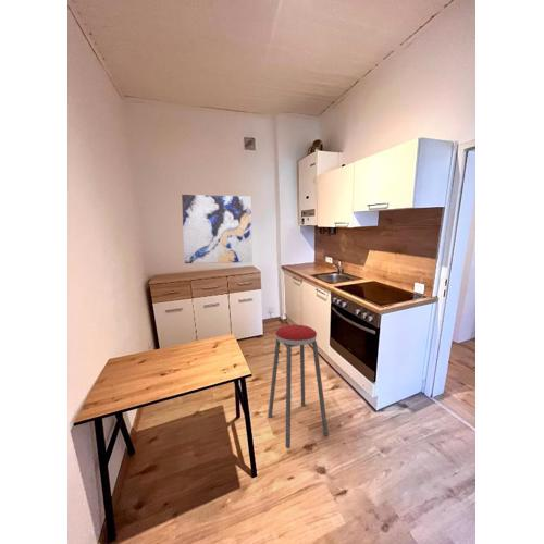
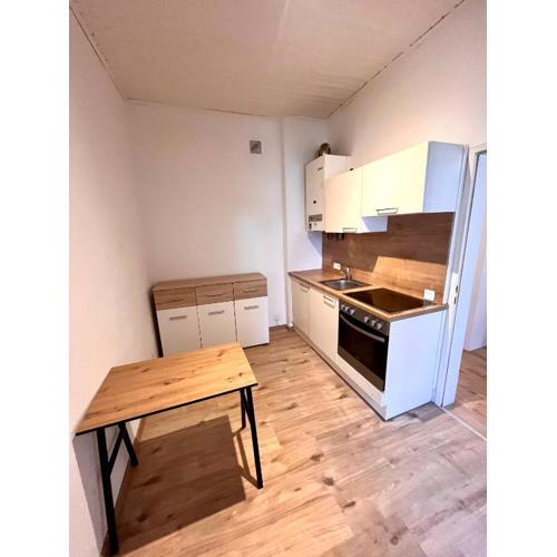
- music stool [267,324,330,449]
- wall art [181,194,254,264]
